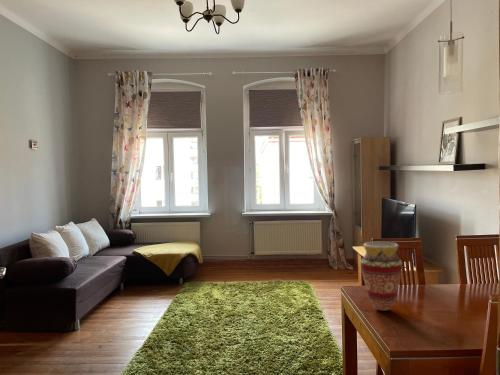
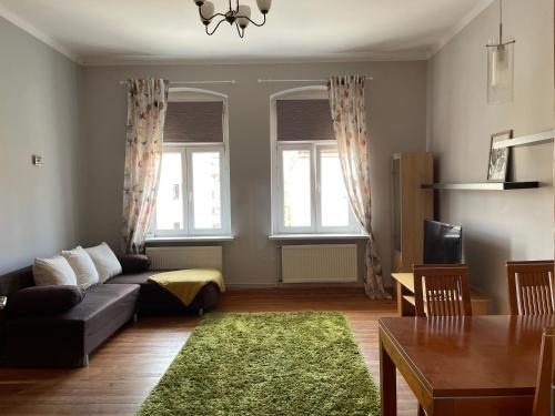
- vase [360,241,403,312]
